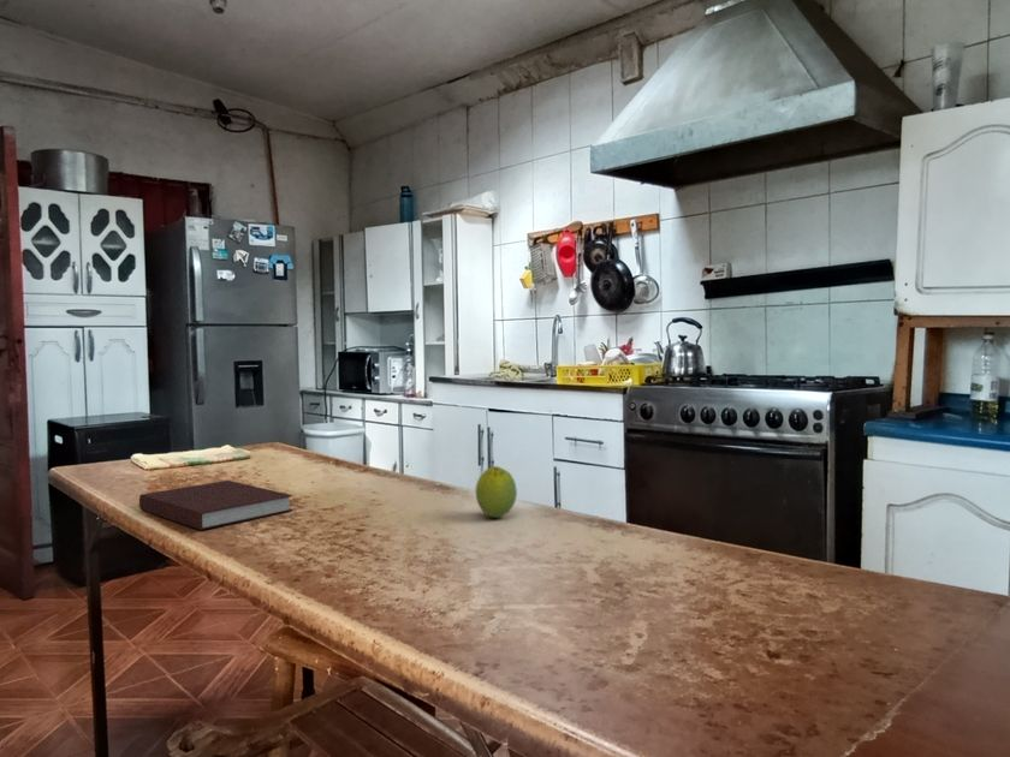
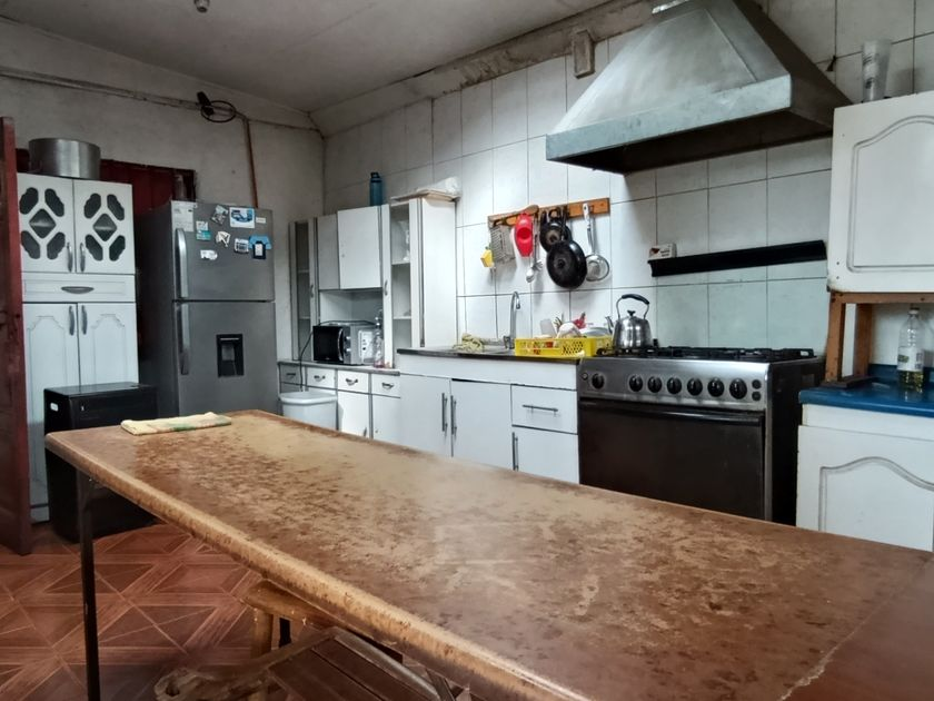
- notebook [138,479,293,531]
- fruit [474,465,518,519]
